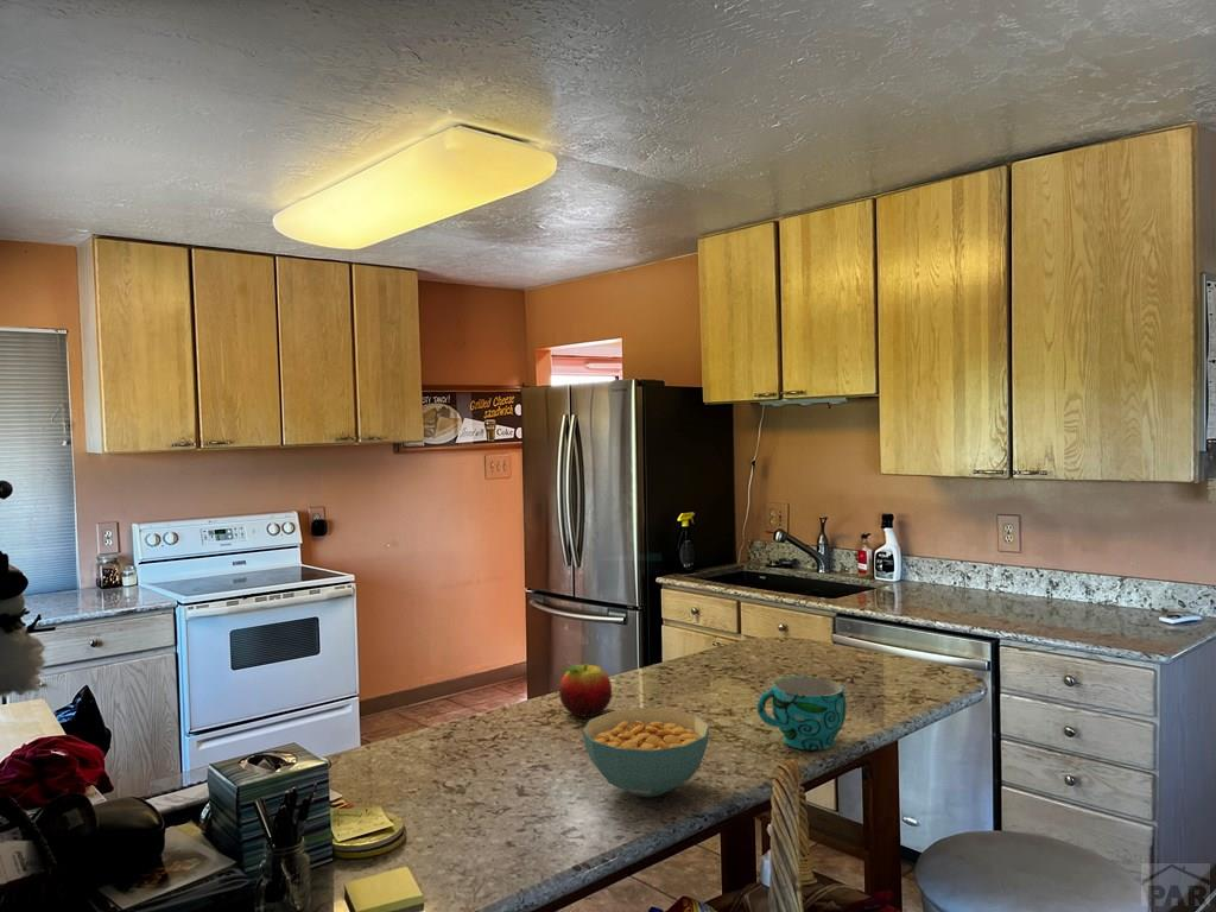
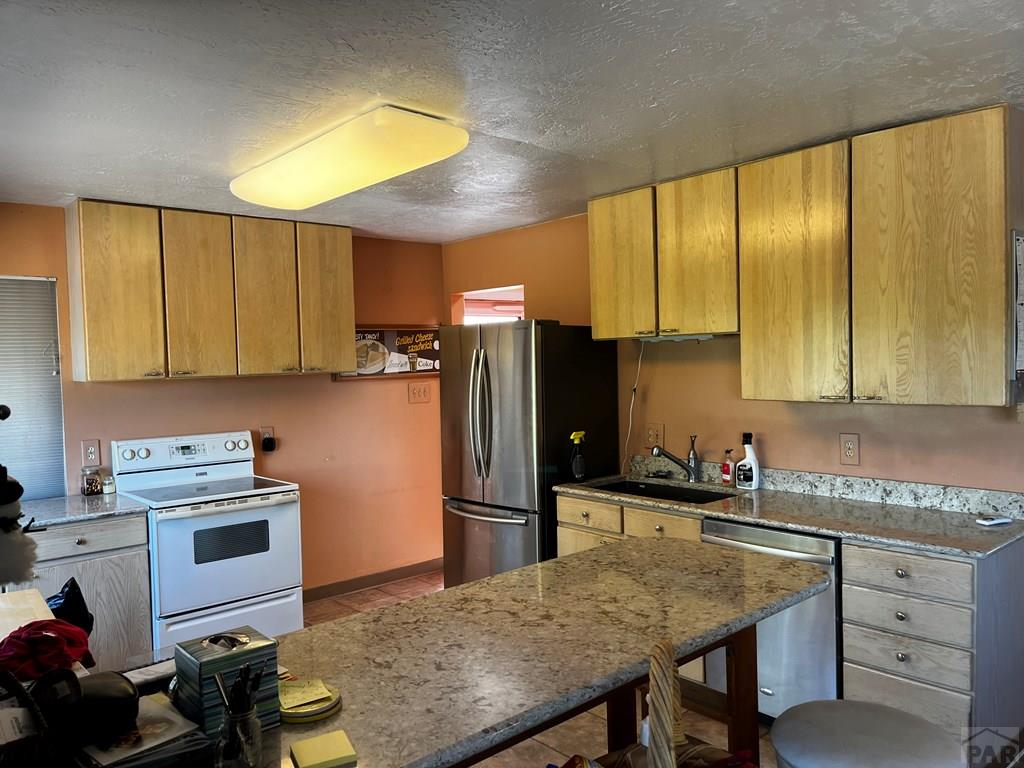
- cup [756,676,847,752]
- fruit [558,663,613,717]
- cereal bowl [582,707,710,798]
